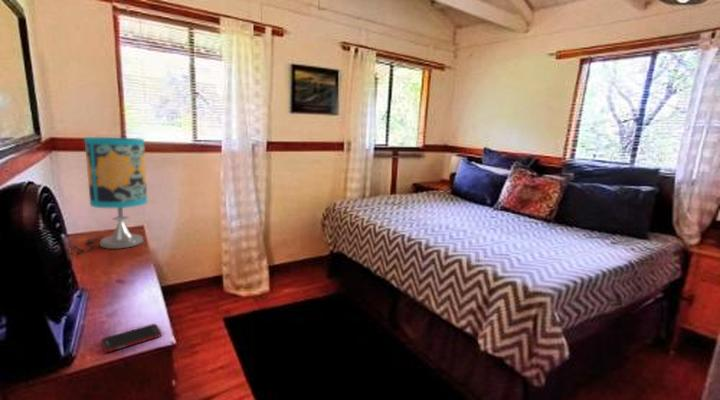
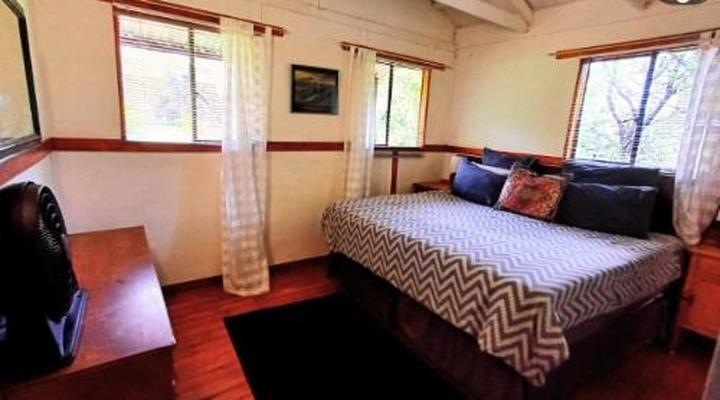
- table lamp [69,136,149,255]
- cell phone [100,323,163,353]
